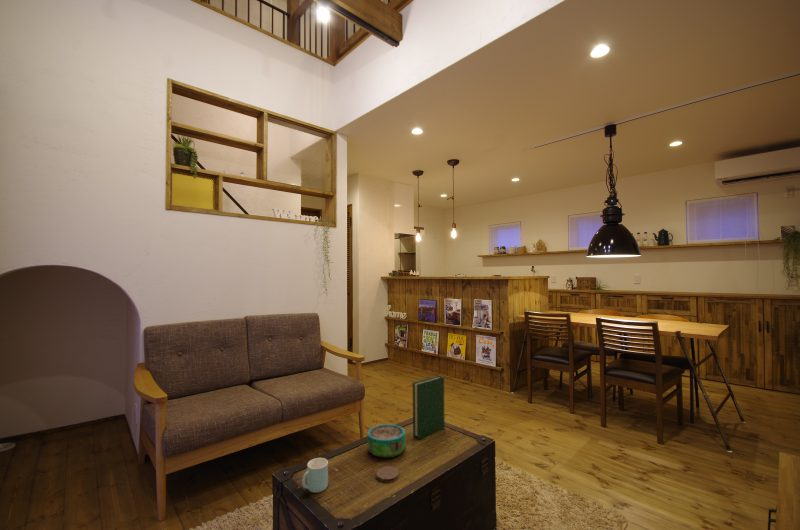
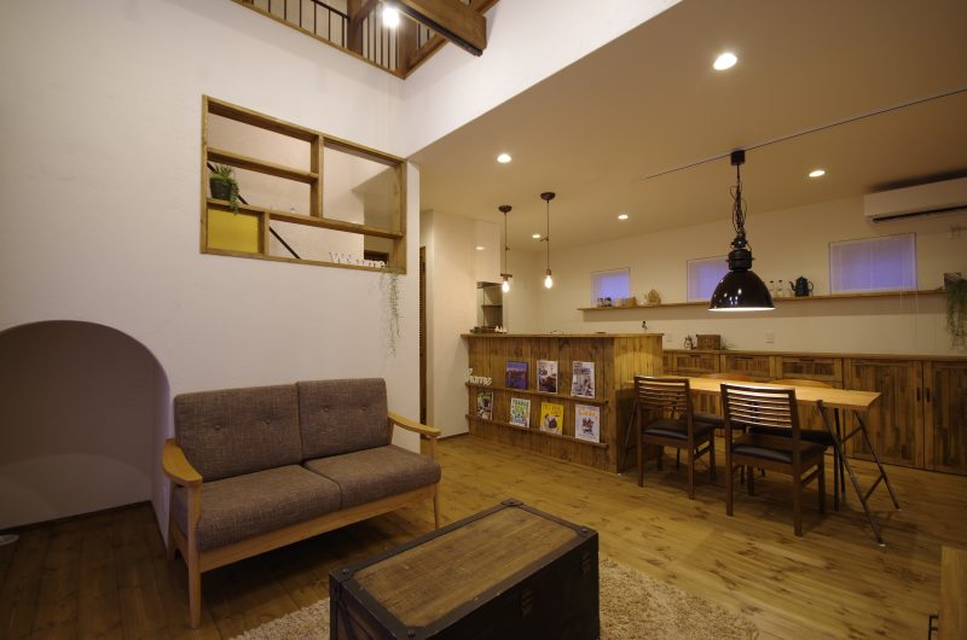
- mug [301,457,329,494]
- coaster [375,466,399,483]
- hardback book [412,374,446,440]
- decorative bowl [366,423,406,459]
